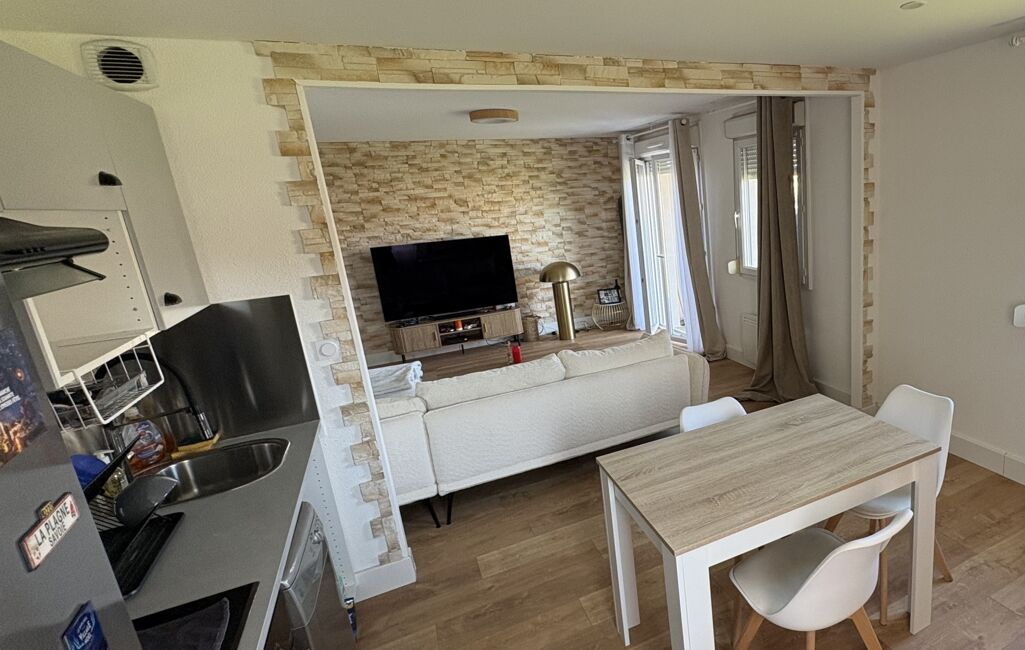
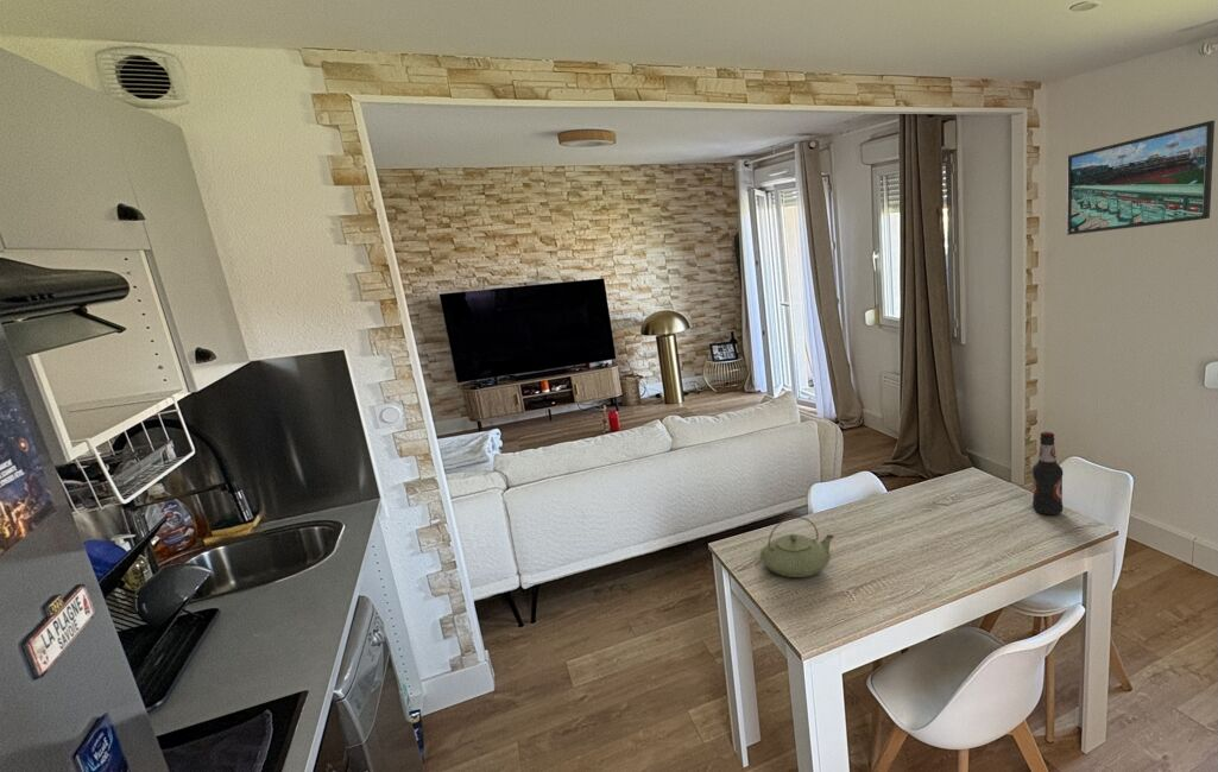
+ teapot [759,515,835,578]
+ bottle [1031,431,1064,517]
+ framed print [1066,119,1216,236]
